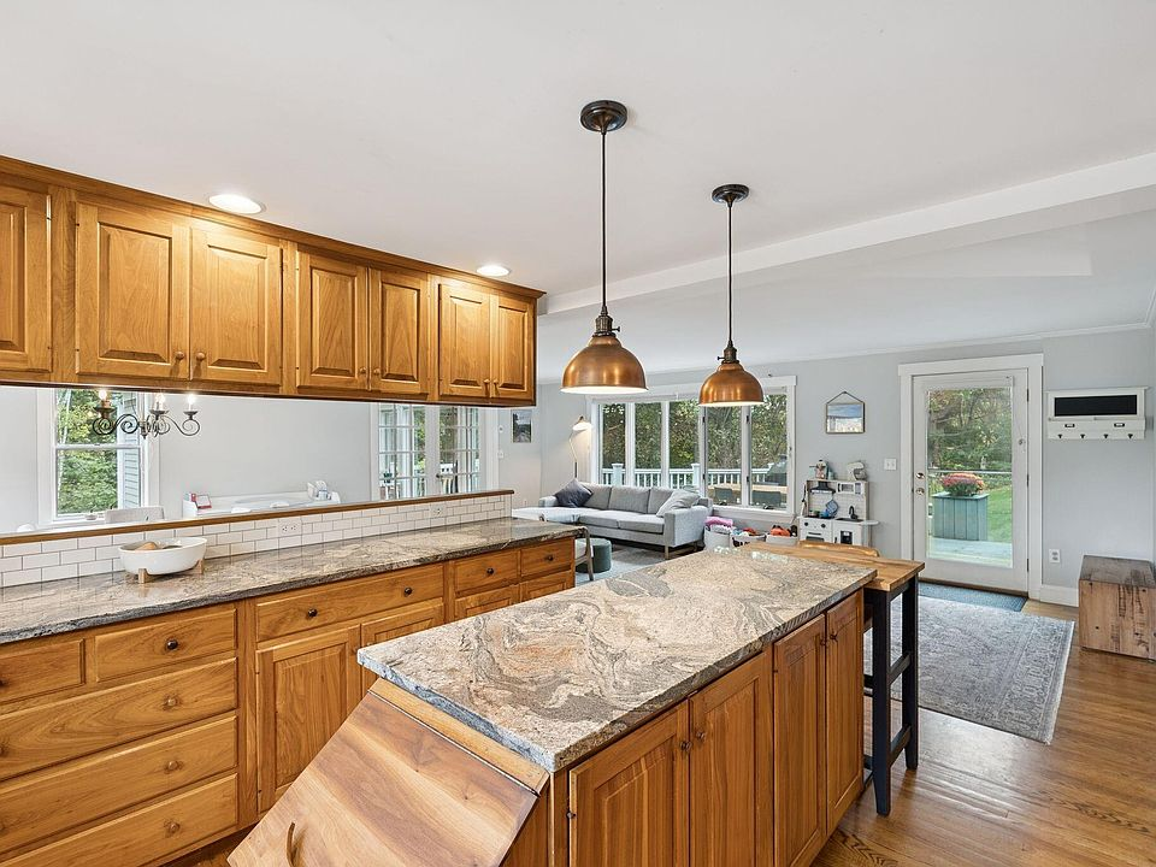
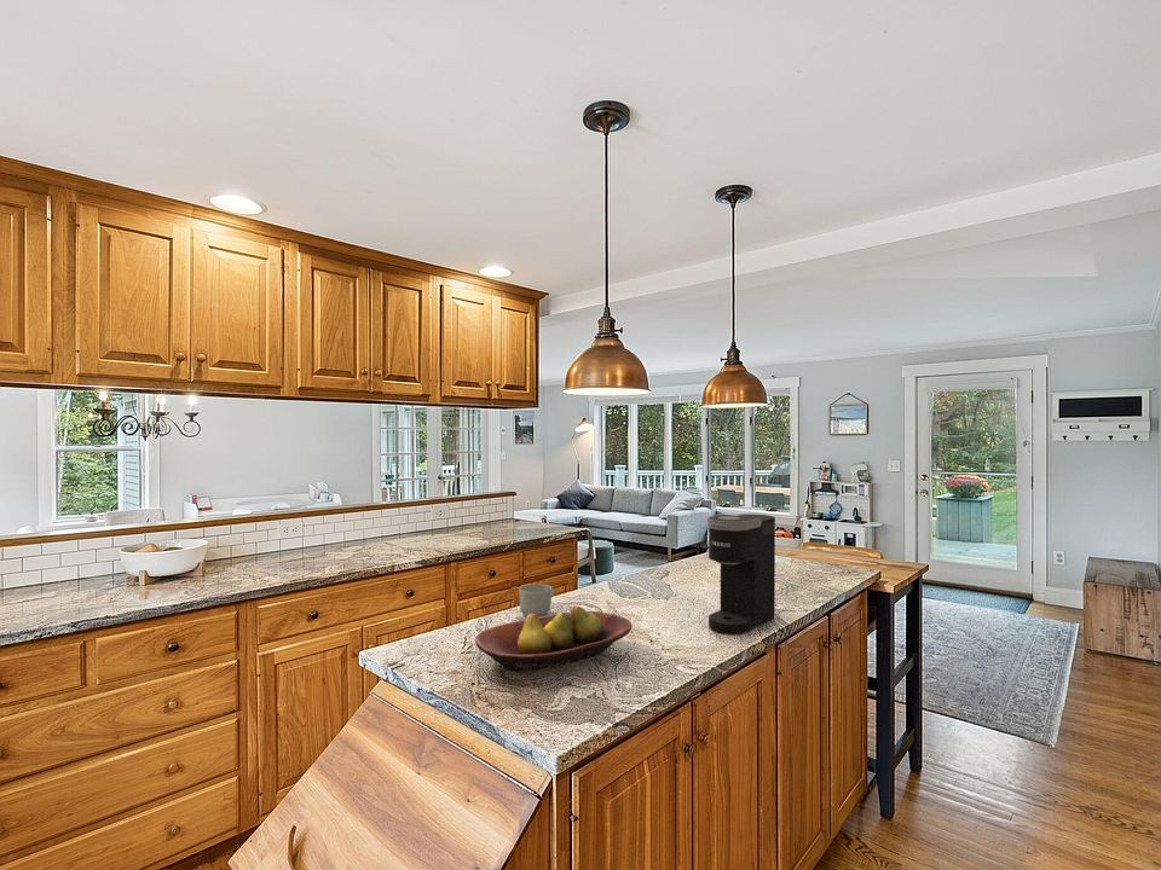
+ coffee maker [706,512,776,636]
+ mug [519,582,555,619]
+ fruit bowl [474,604,634,673]
